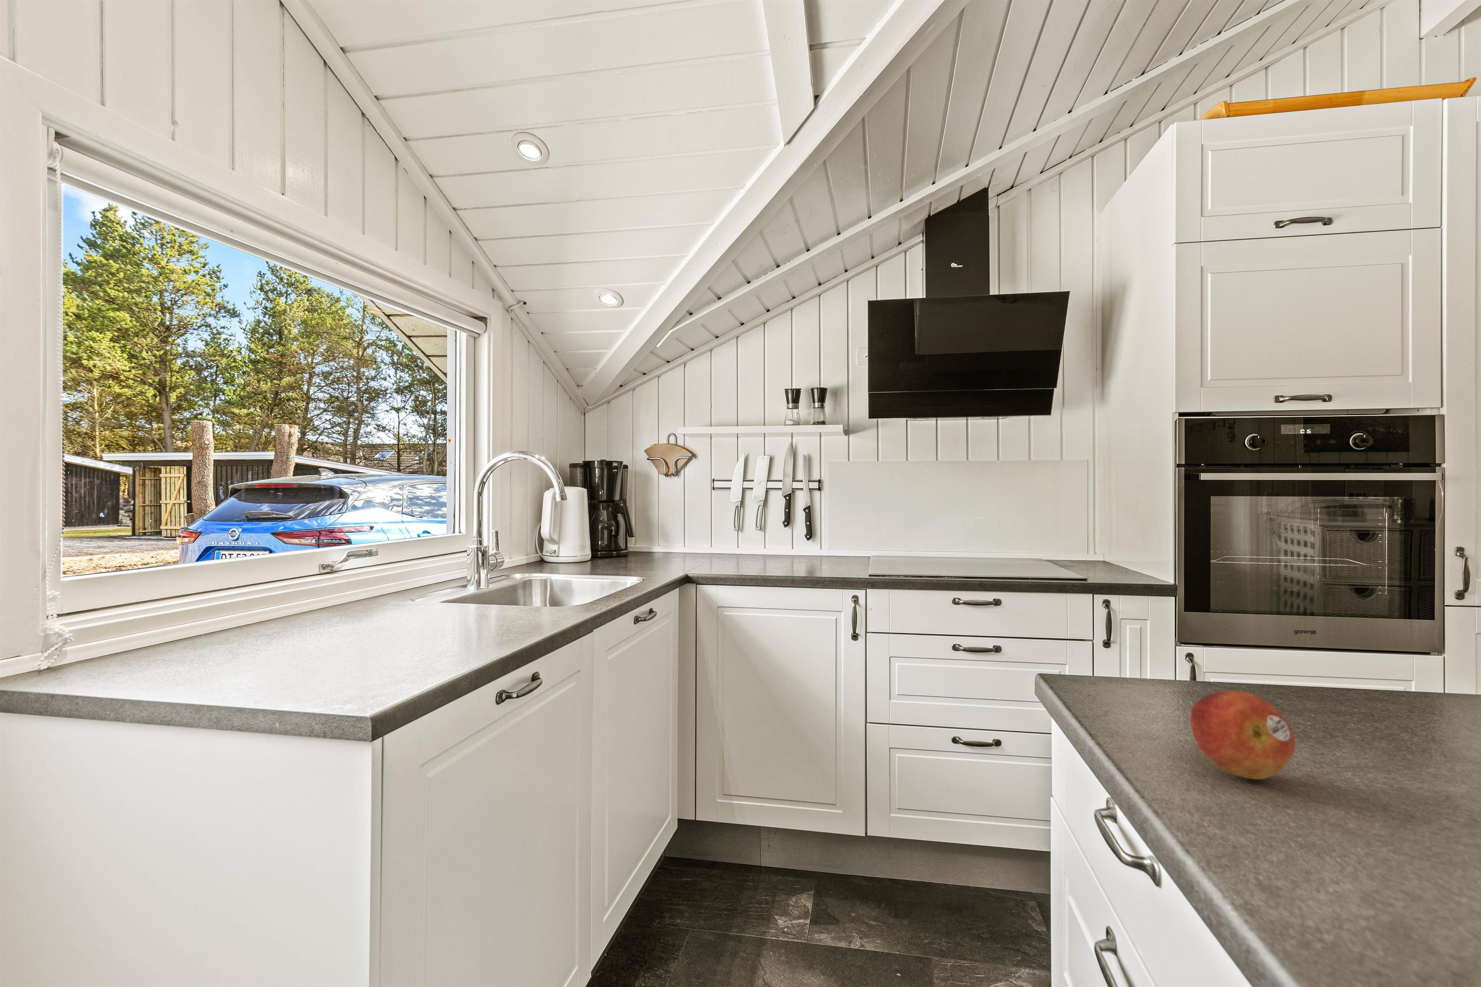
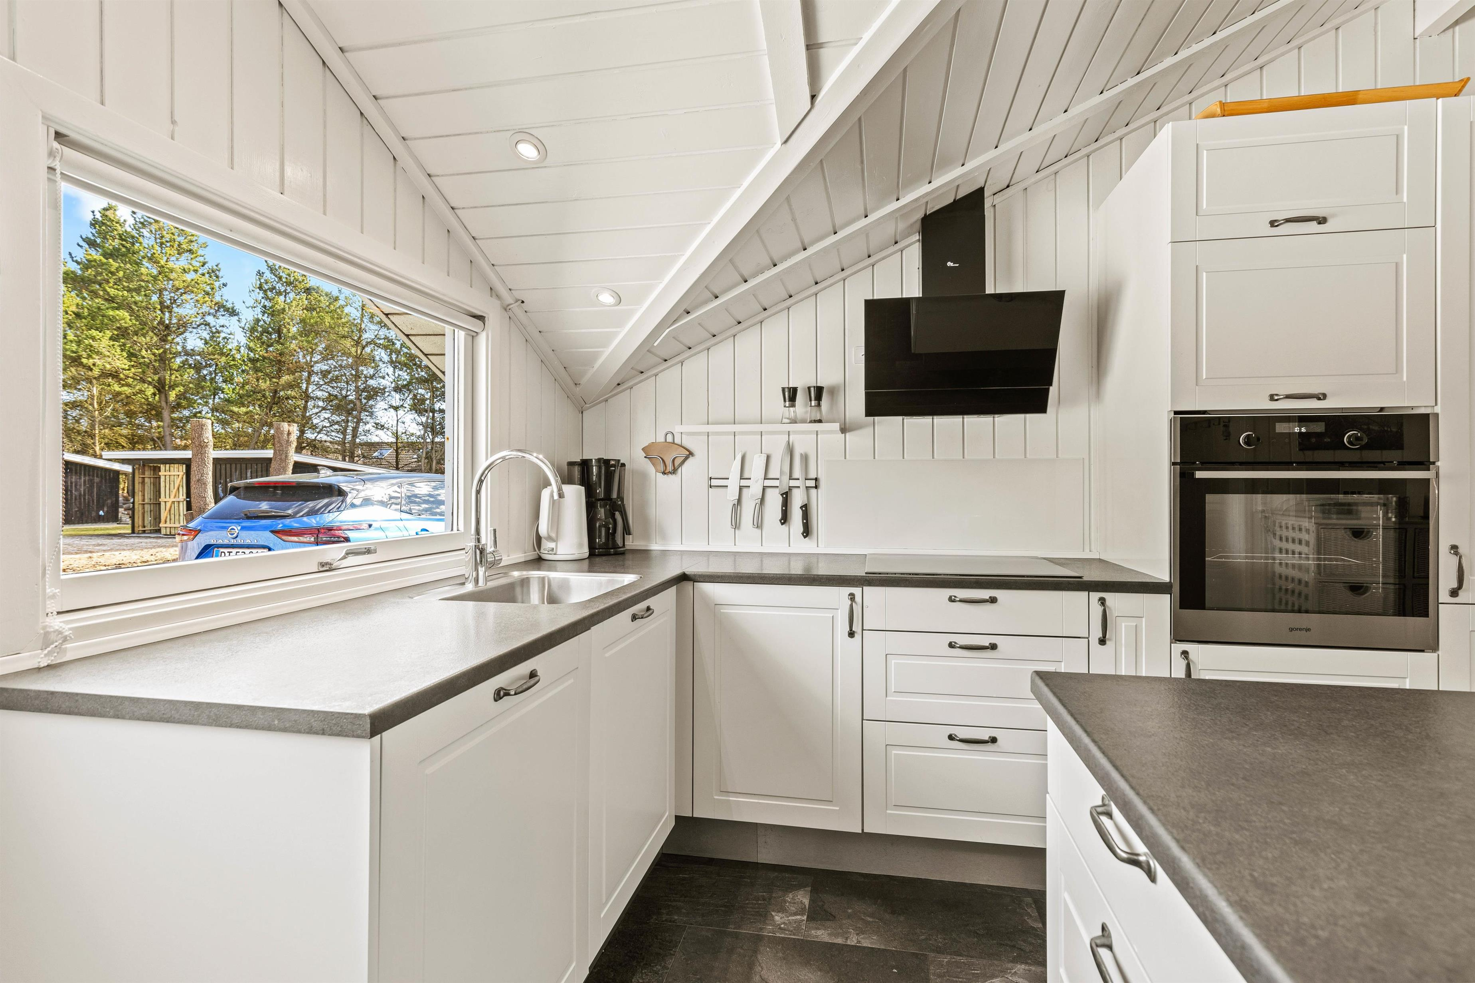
- fruit [1190,691,1296,780]
